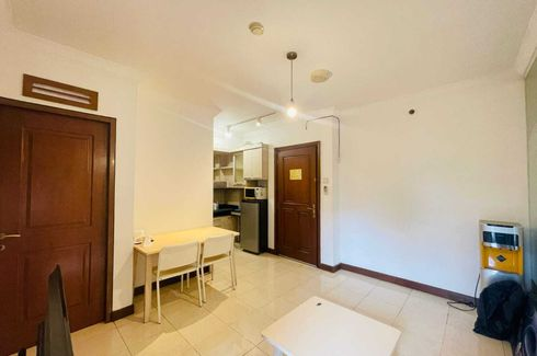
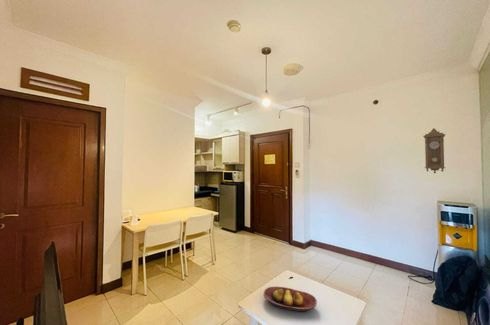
+ fruit bowl [263,286,318,313]
+ pendulum clock [422,127,446,174]
